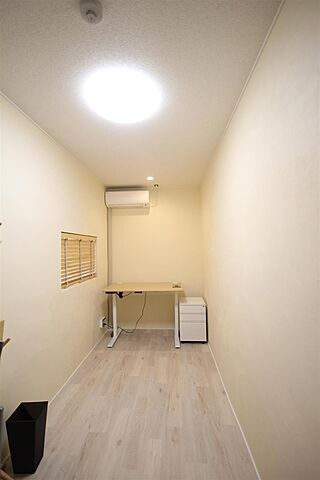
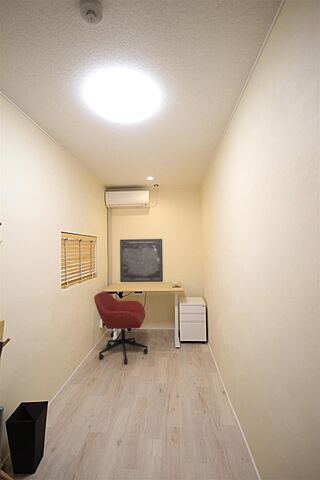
+ office chair [93,291,149,365]
+ wall art [119,238,164,283]
